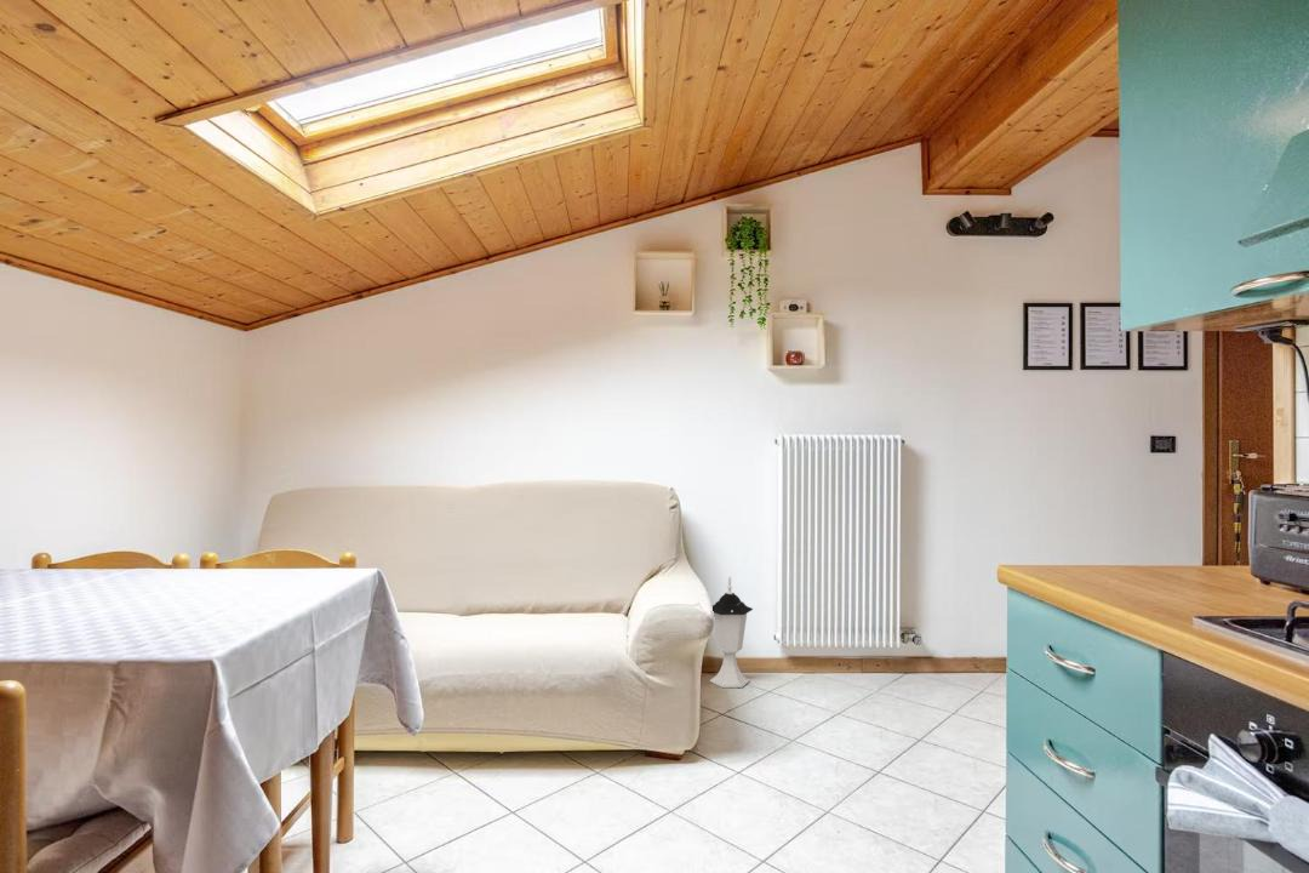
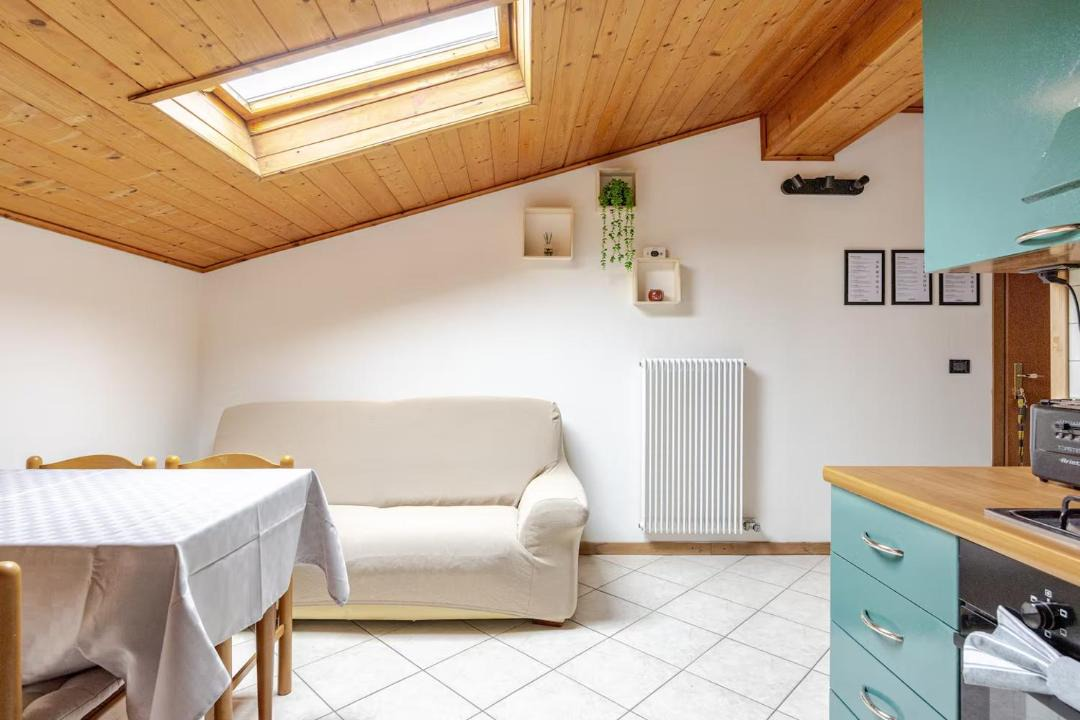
- lantern [709,576,754,689]
